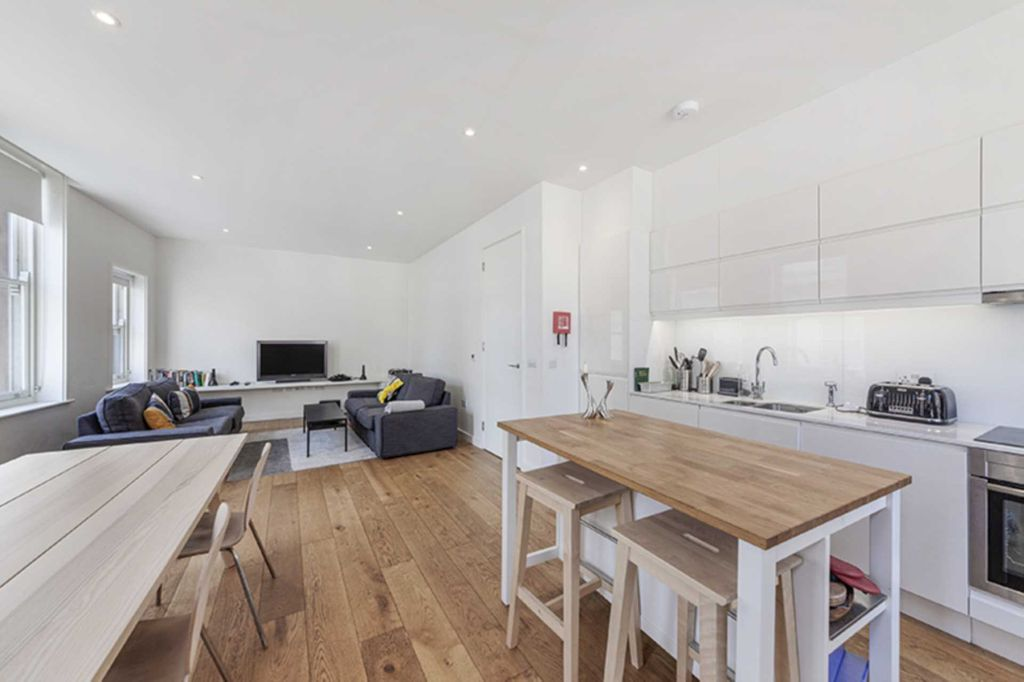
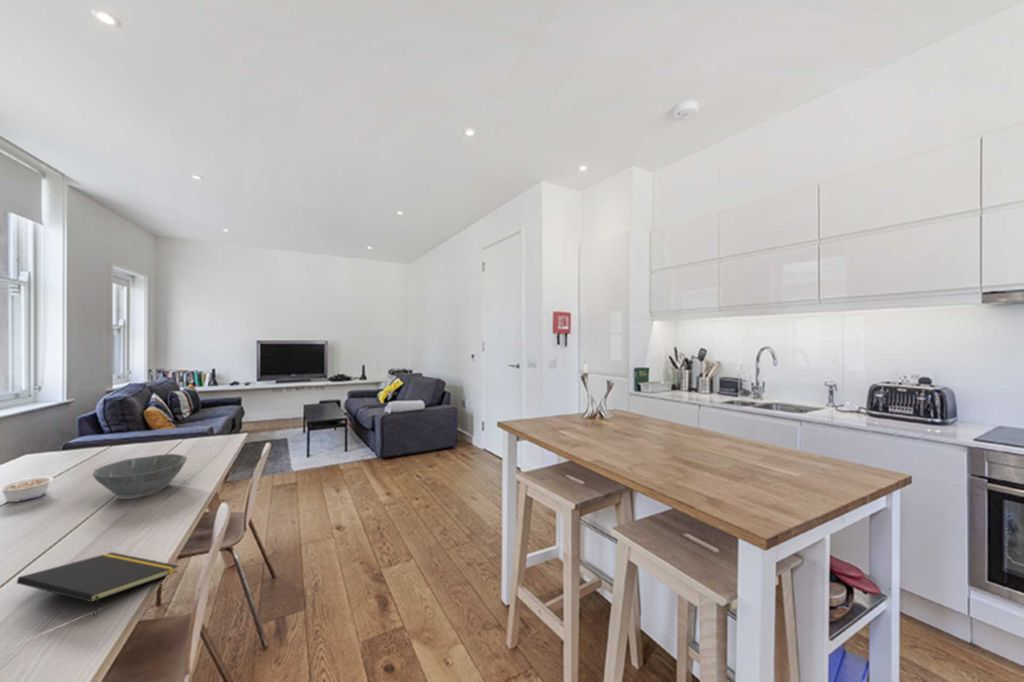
+ notepad [16,551,180,619]
+ legume [0,476,55,503]
+ bowl [92,453,188,498]
